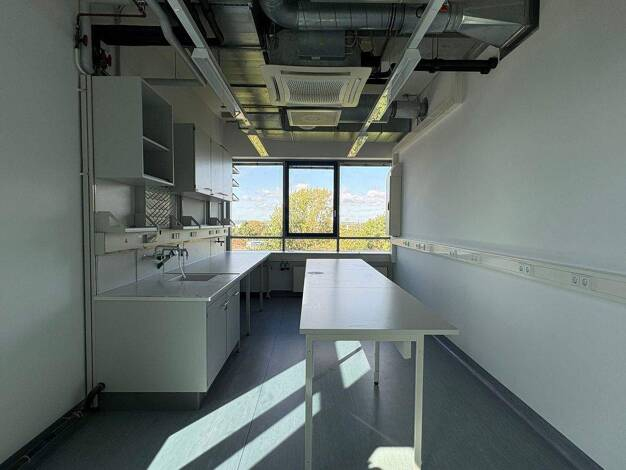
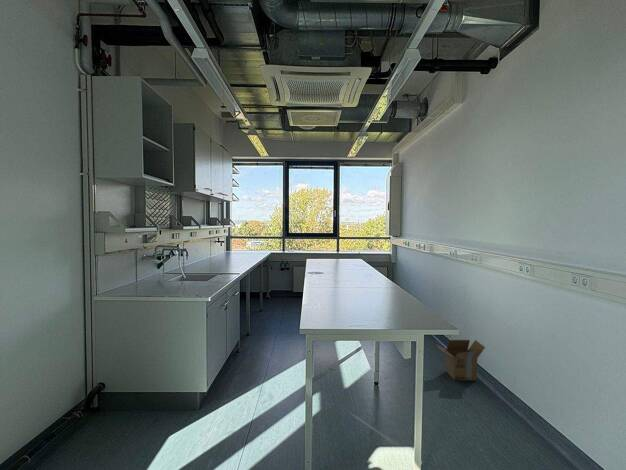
+ cardboard box [434,339,486,381]
